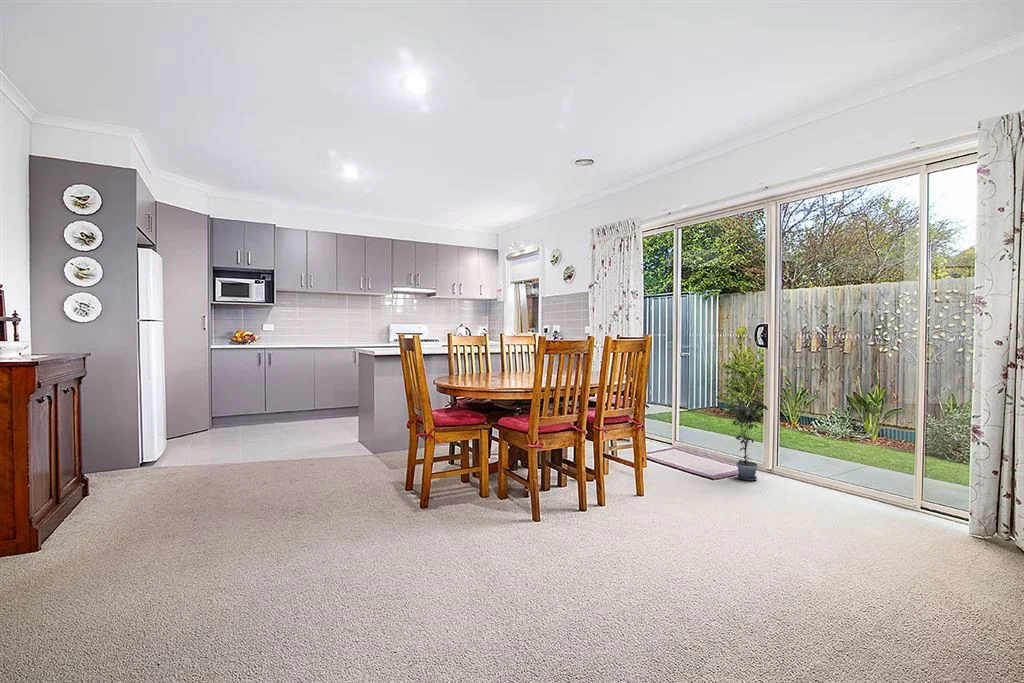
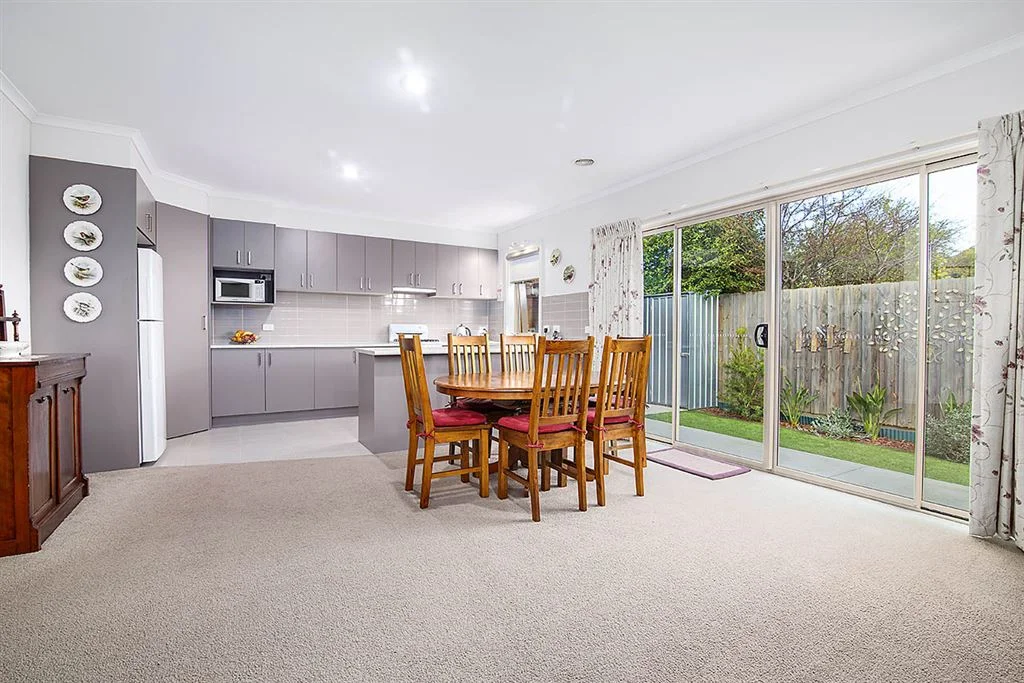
- potted plant [727,395,769,482]
